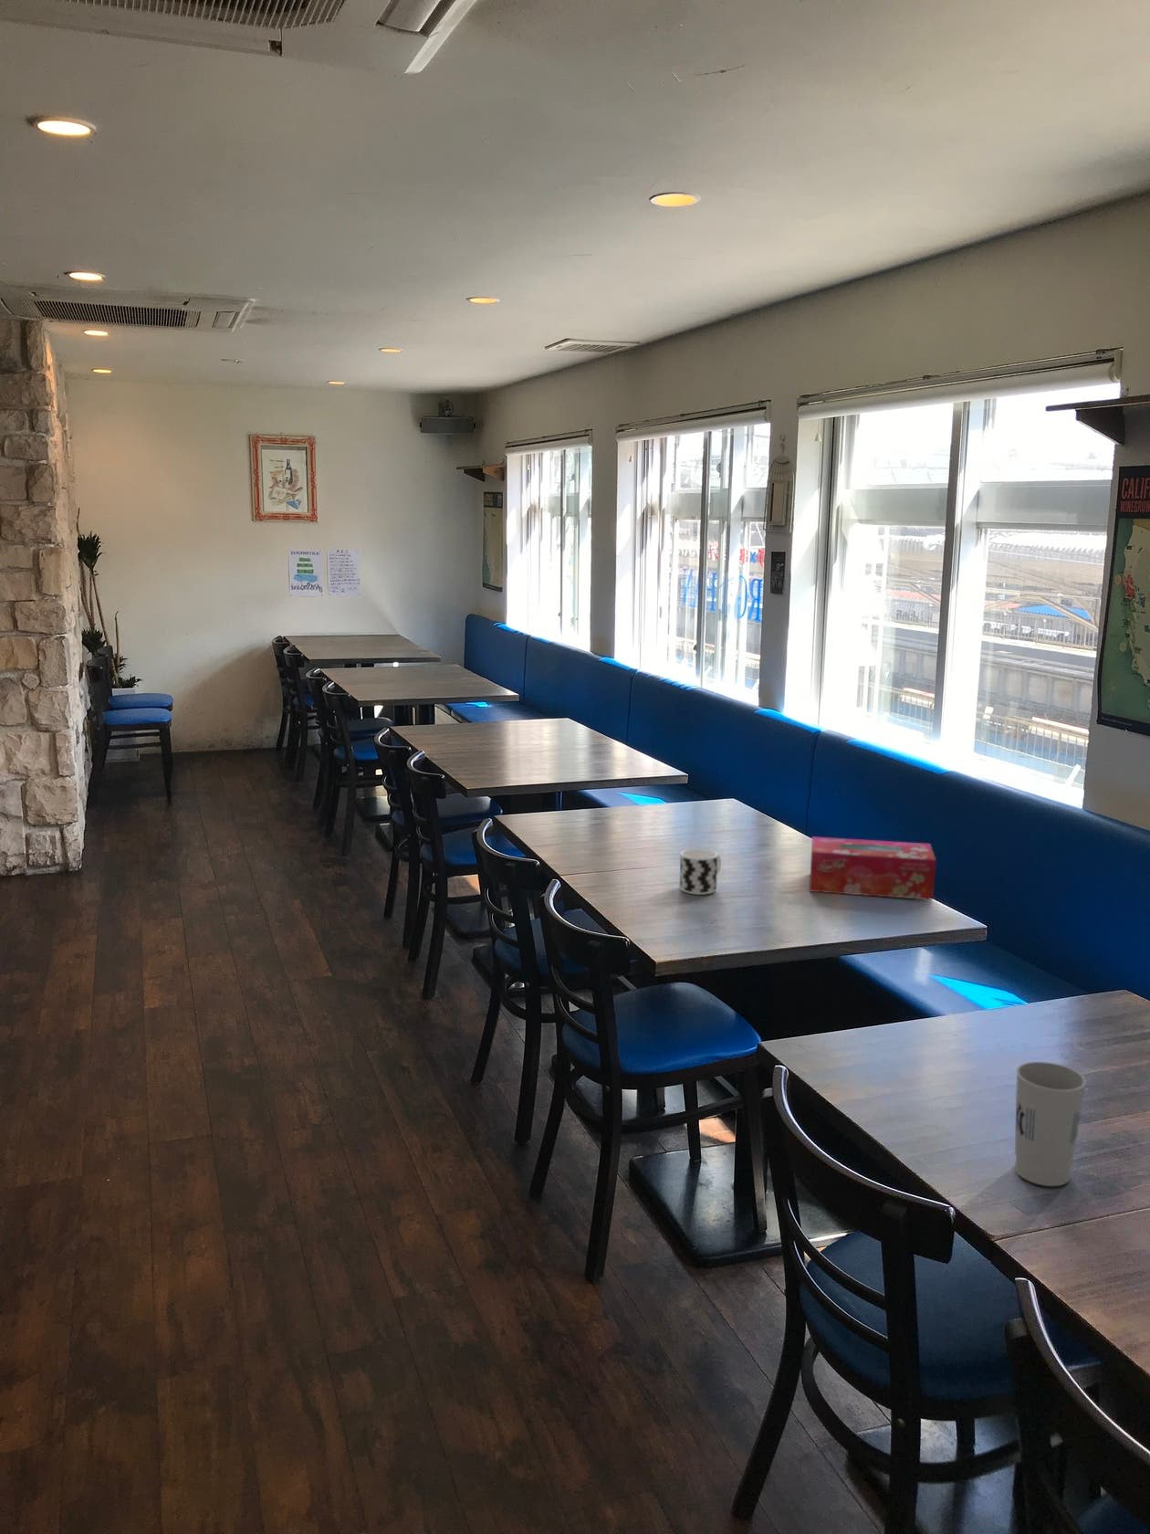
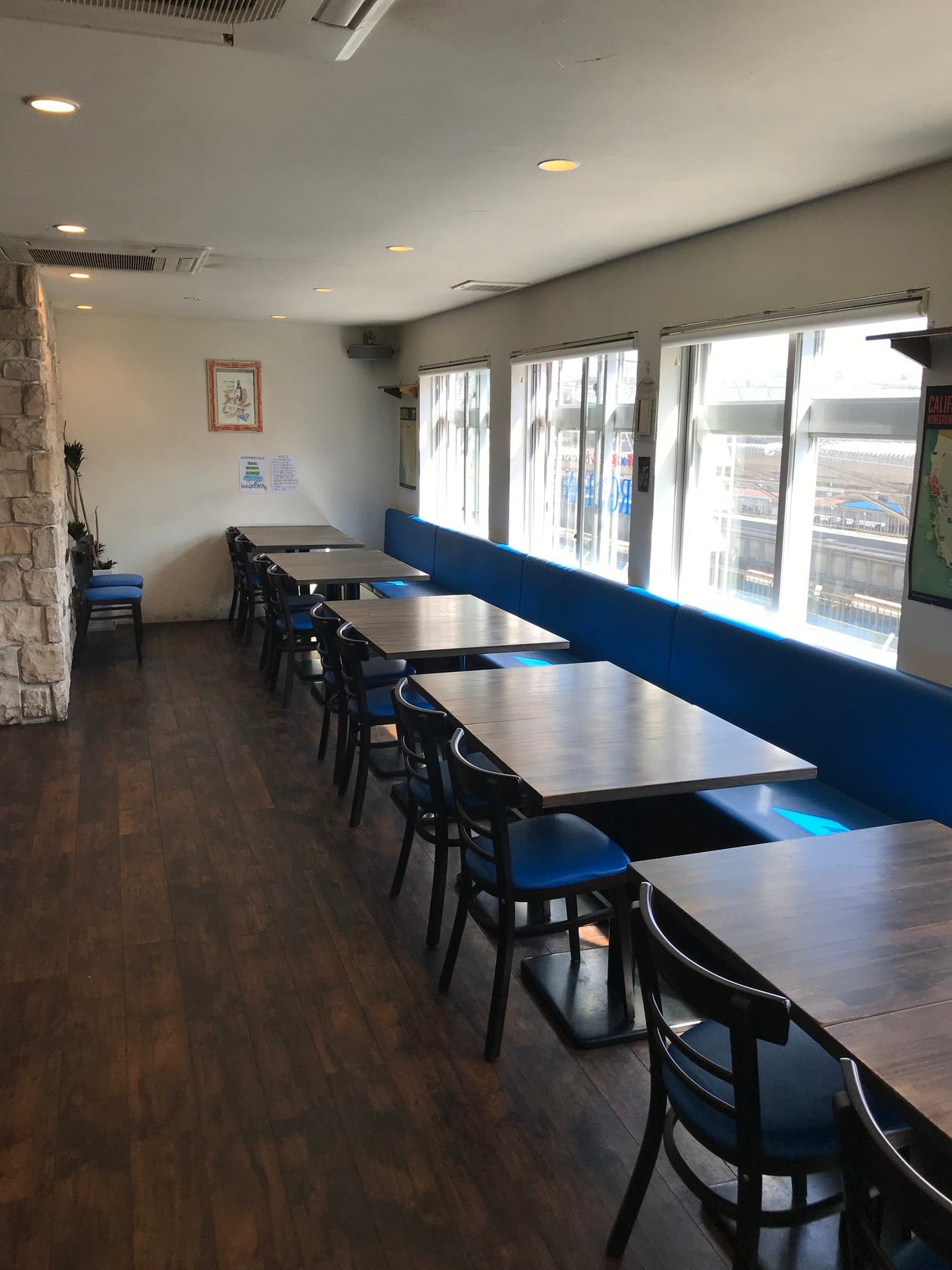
- cup [679,848,722,896]
- cup [1013,1061,1087,1187]
- tissue box [808,836,936,901]
